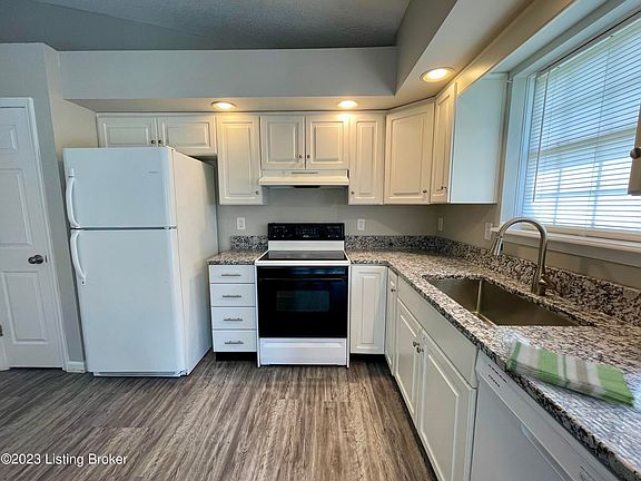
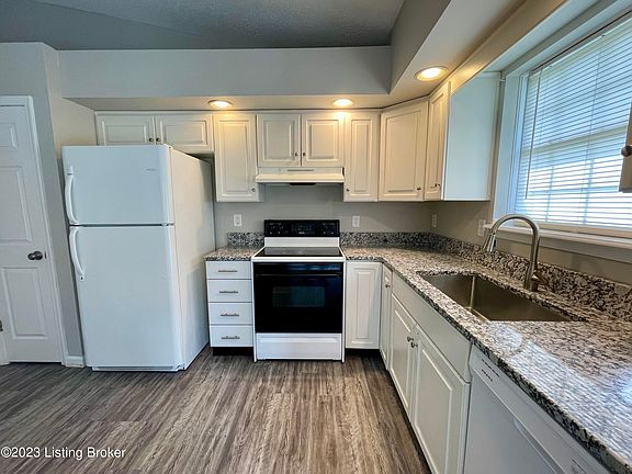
- dish towel [505,340,637,409]
